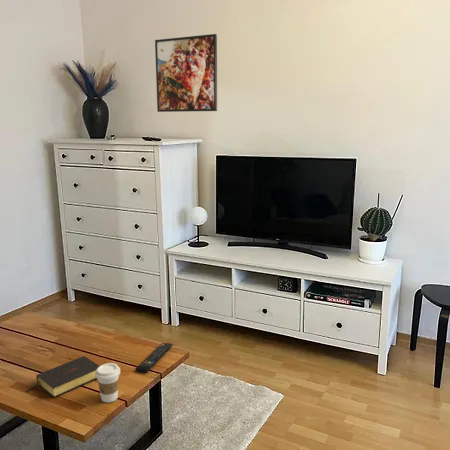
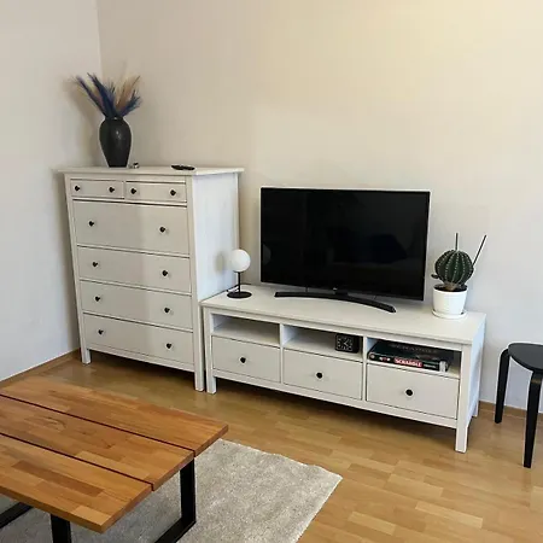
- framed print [154,33,218,113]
- coffee cup [95,362,121,403]
- bible [26,355,101,398]
- remote control [135,342,174,374]
